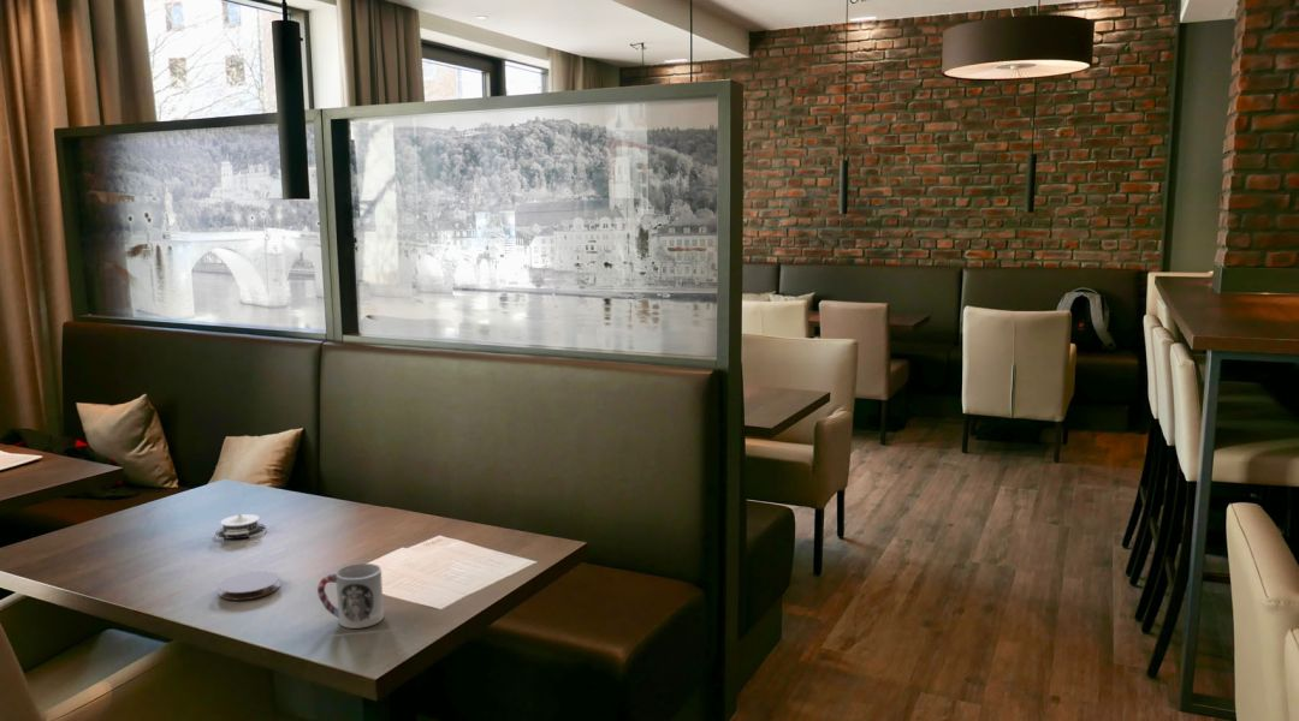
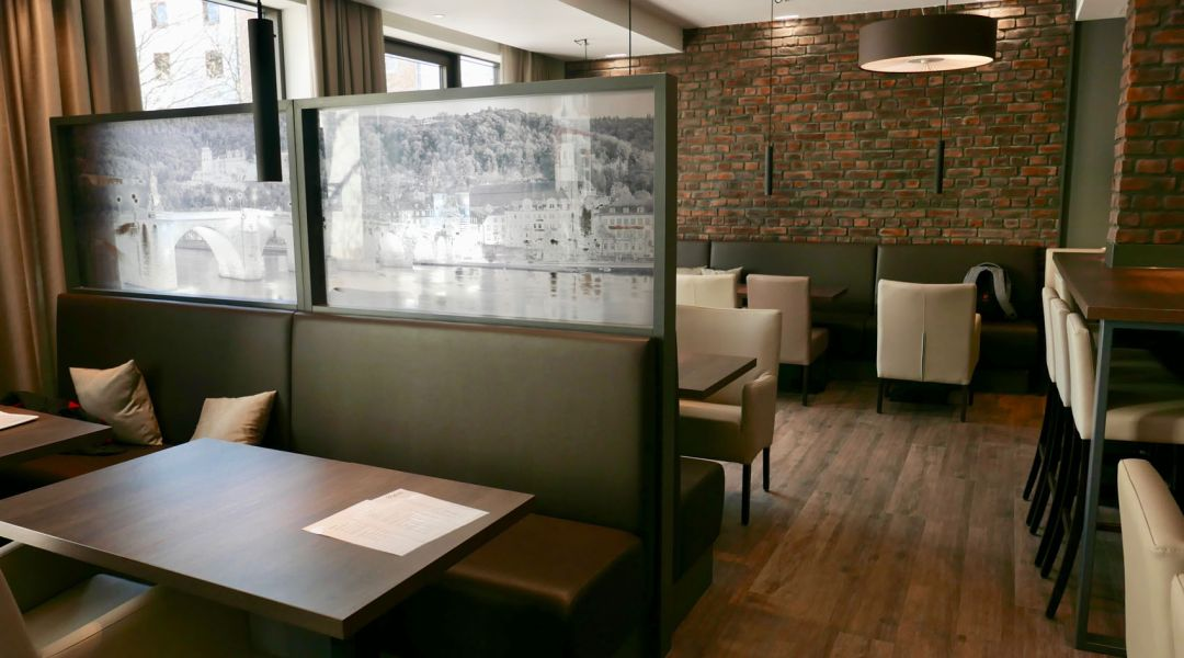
- architectural model [213,512,268,541]
- cup [316,562,385,630]
- coaster [216,570,281,601]
